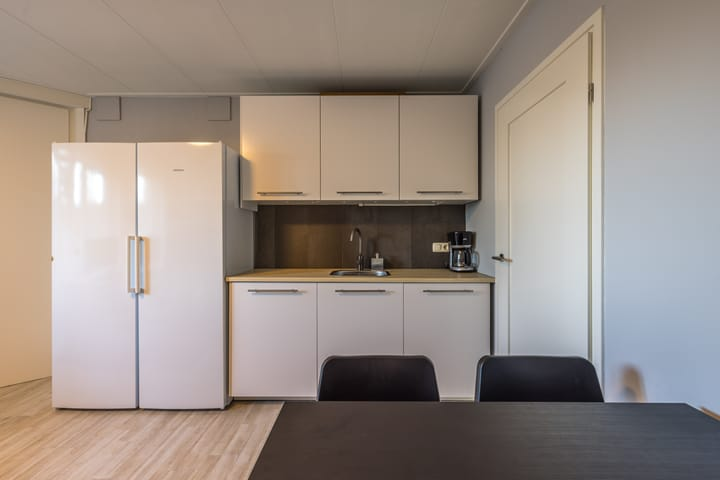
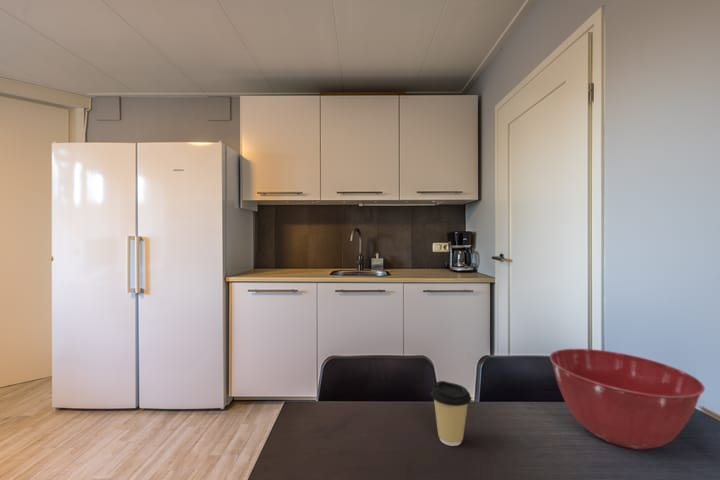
+ mixing bowl [549,348,706,450]
+ coffee cup [430,380,472,447]
